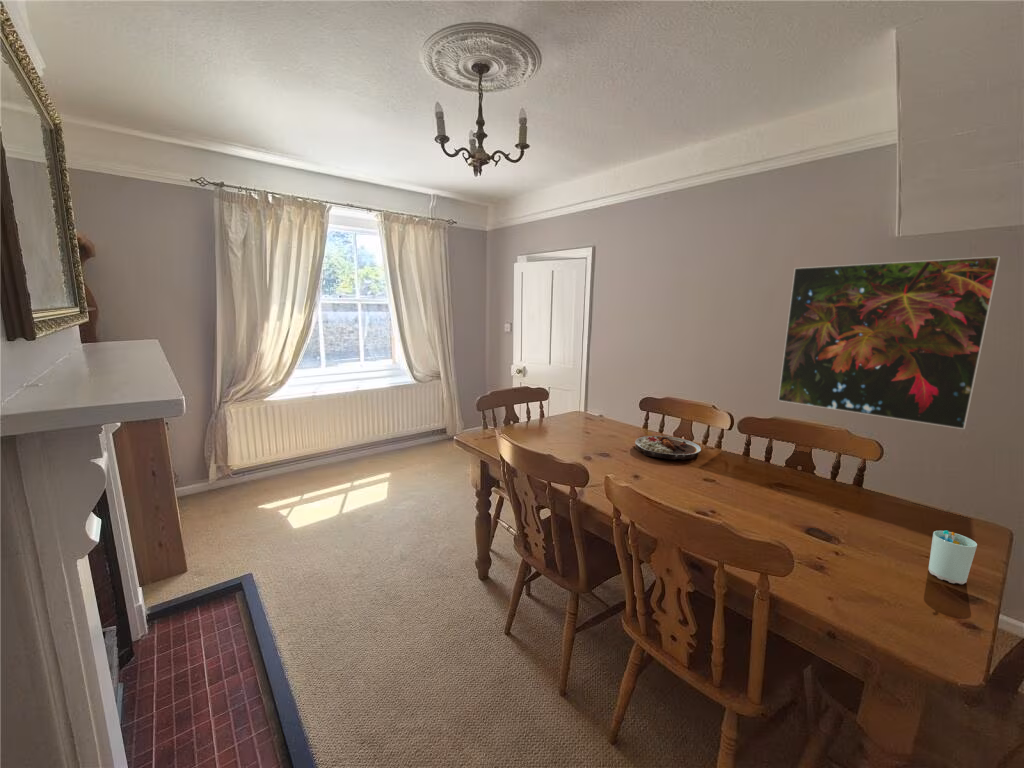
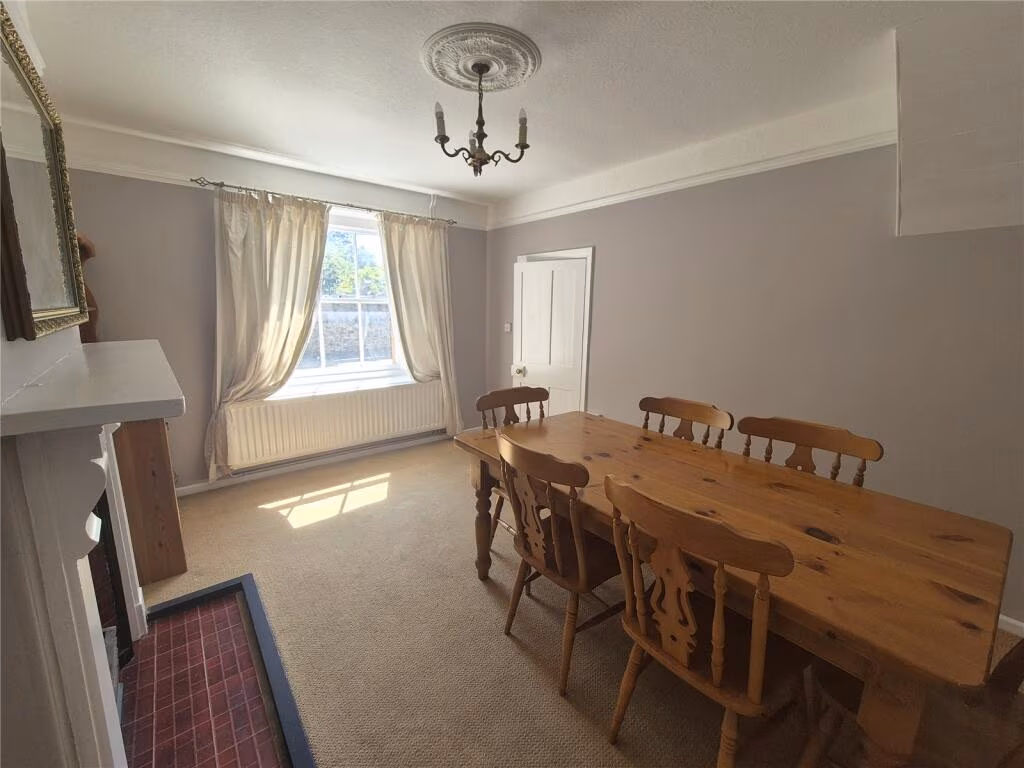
- cup [927,530,978,585]
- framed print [777,255,1001,430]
- plate [634,435,702,461]
